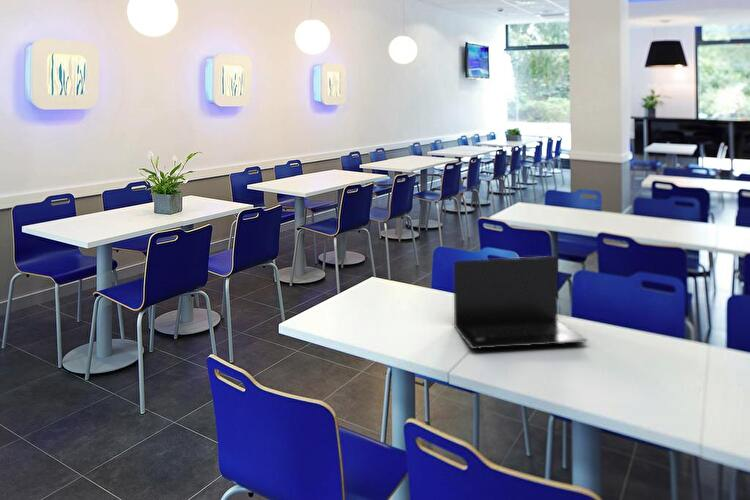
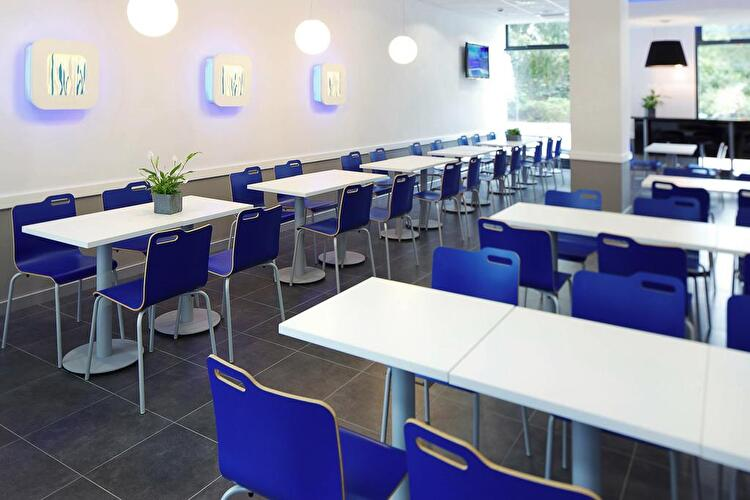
- laptop [453,255,588,350]
